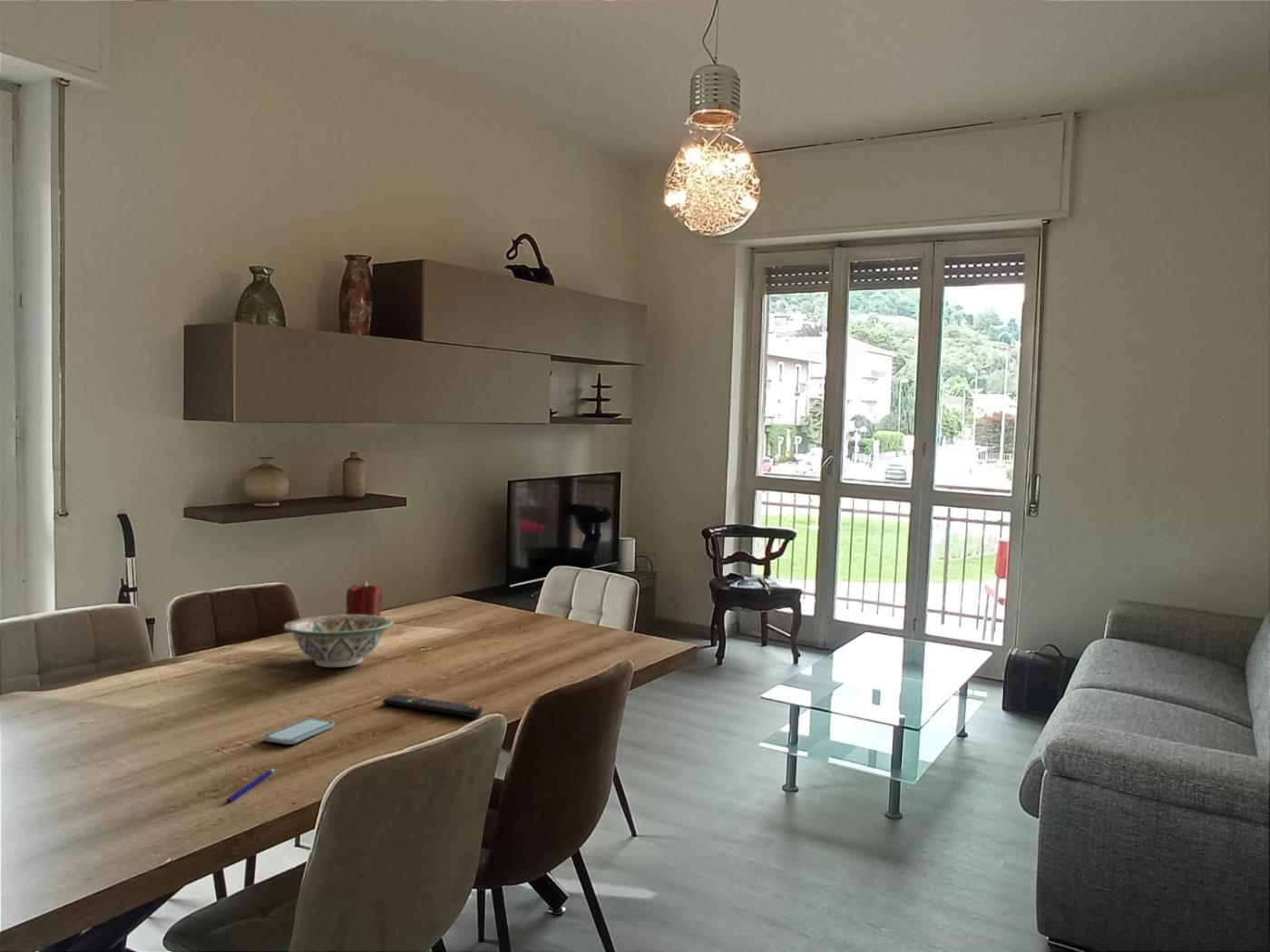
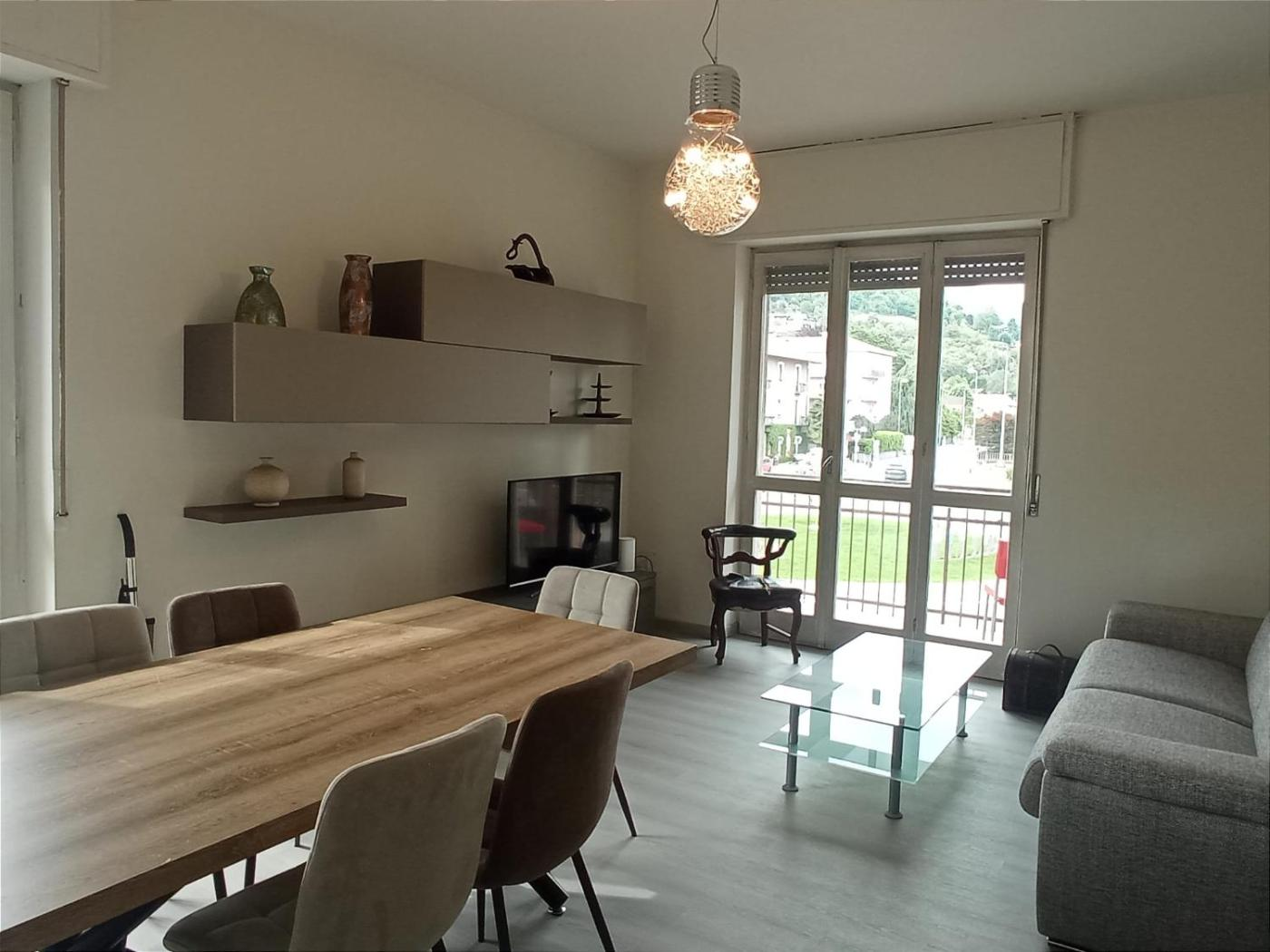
- pen [226,767,277,804]
- decorative bowl [283,614,395,668]
- smartphone [262,717,336,745]
- candle [345,578,384,617]
- remote control [382,694,484,718]
